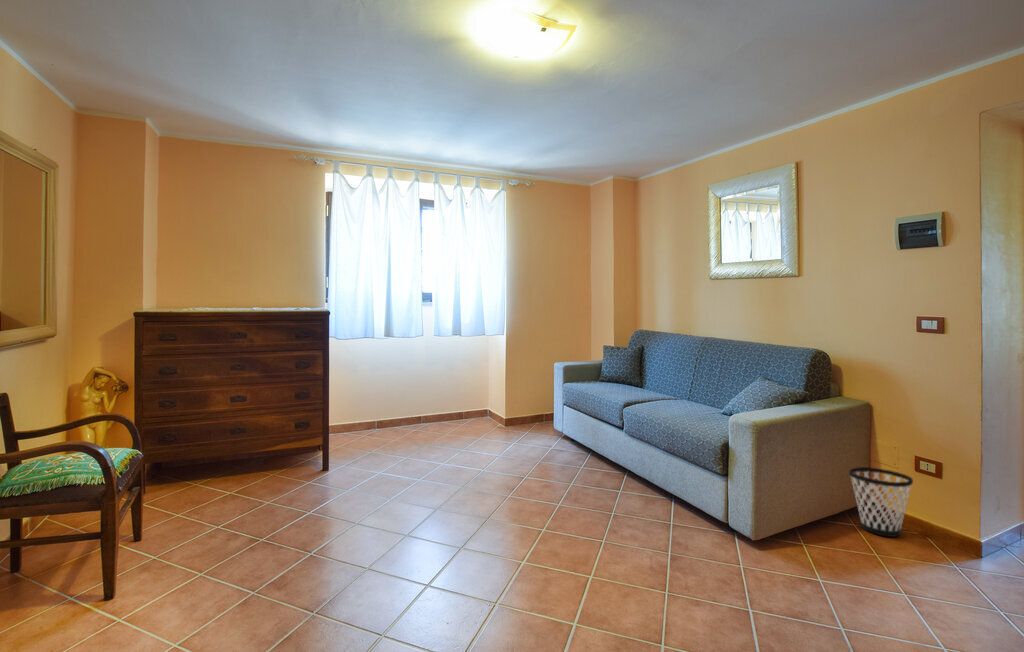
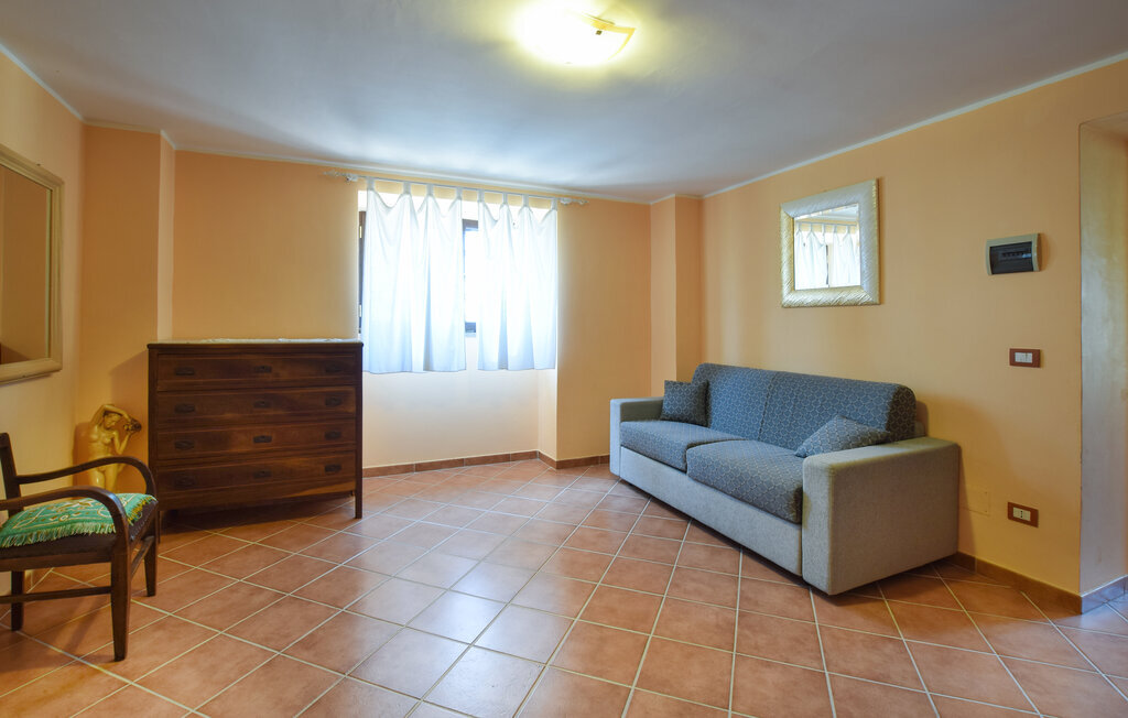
- wastebasket [848,466,914,538]
